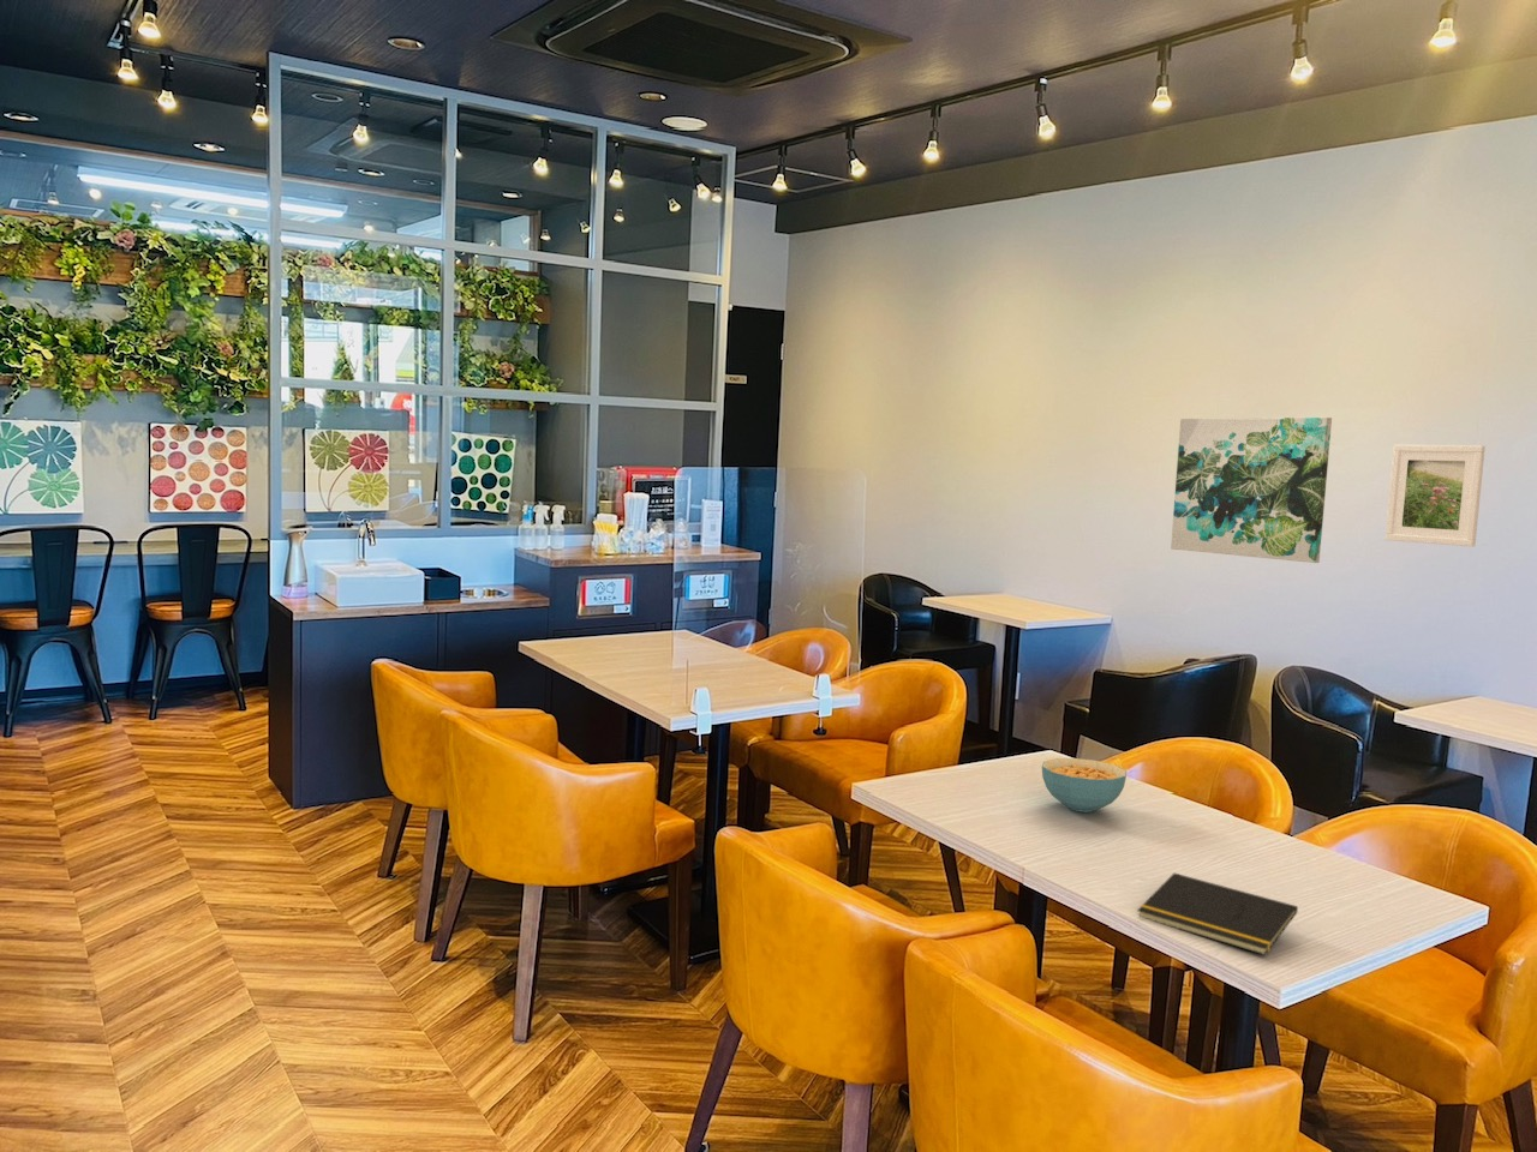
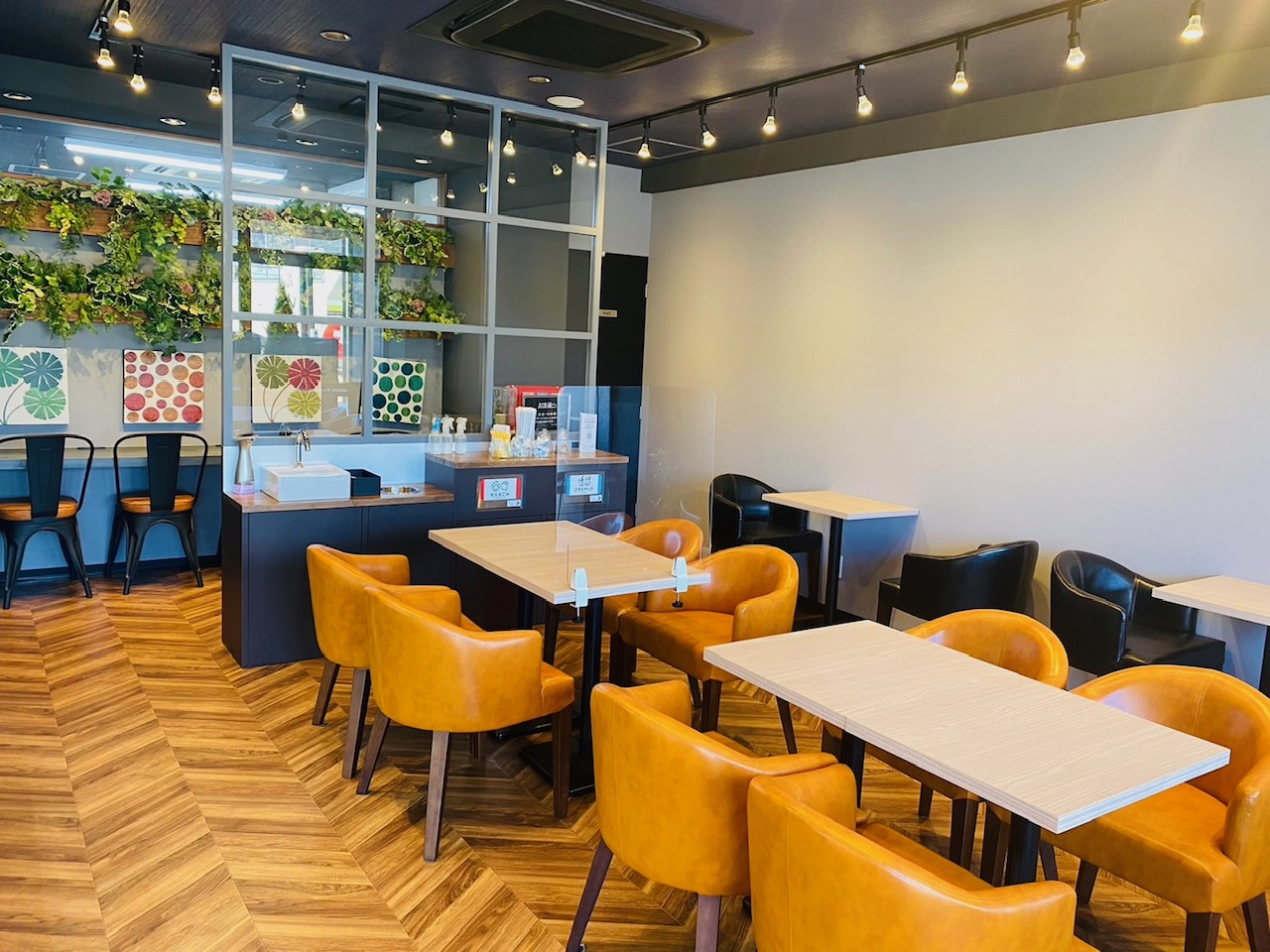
- notepad [1136,872,1300,956]
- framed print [1385,444,1486,547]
- wall art [1169,416,1332,564]
- cereal bowl [1041,758,1128,813]
